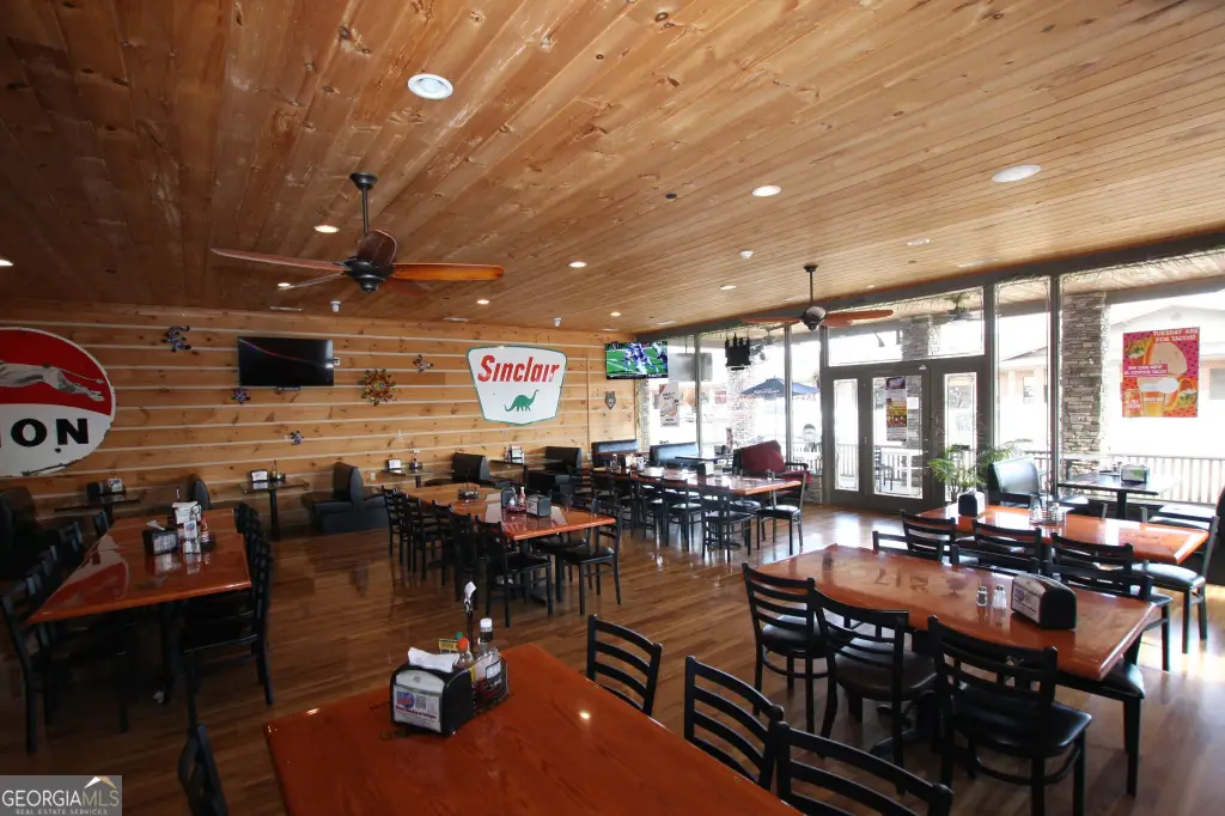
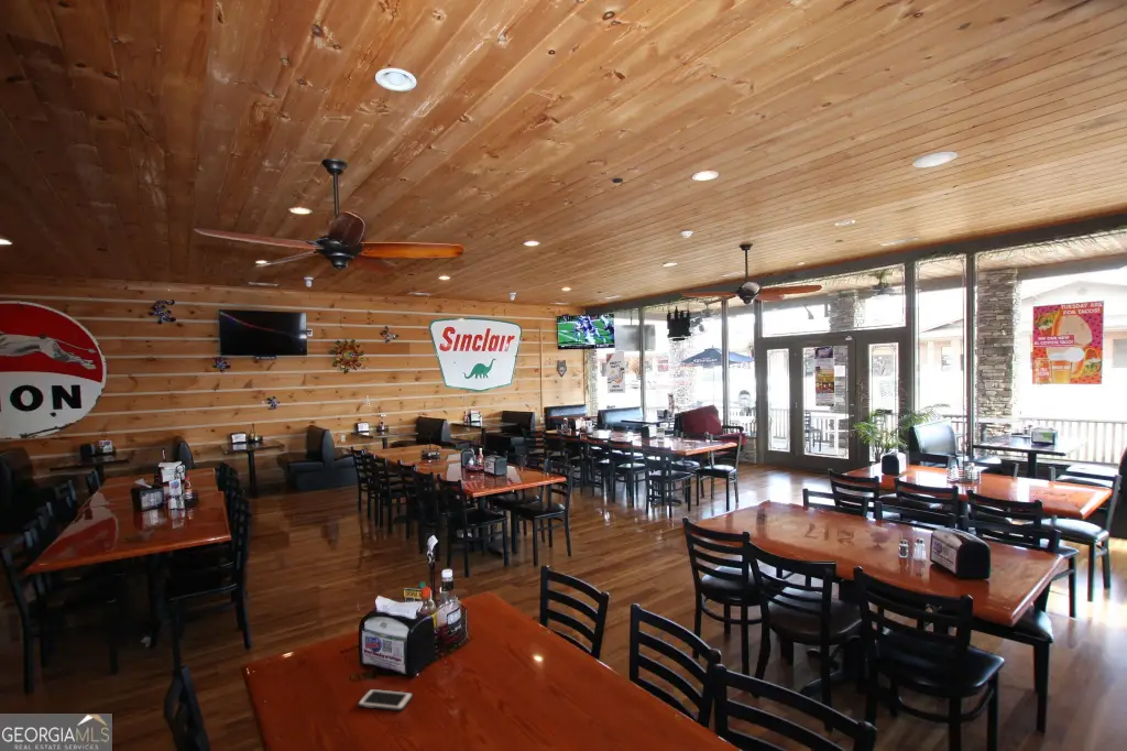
+ cell phone [357,688,414,711]
